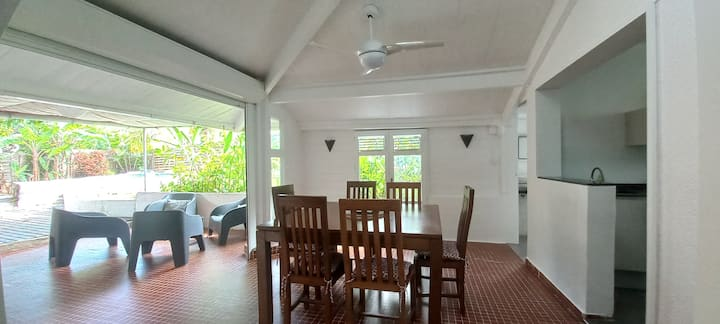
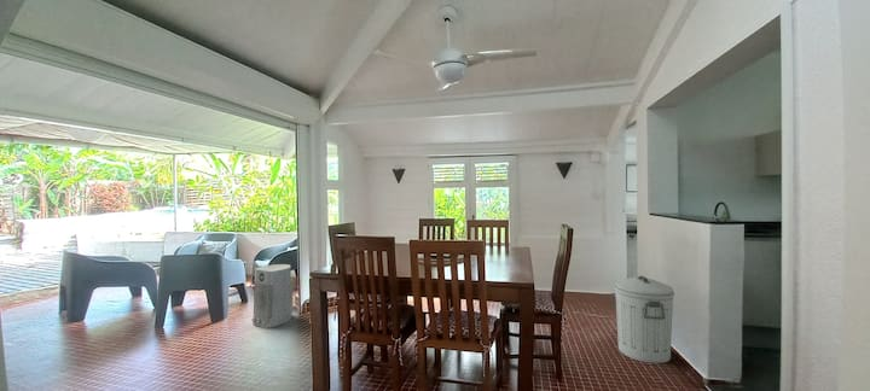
+ air purifier [251,263,294,329]
+ trash can [614,275,675,364]
